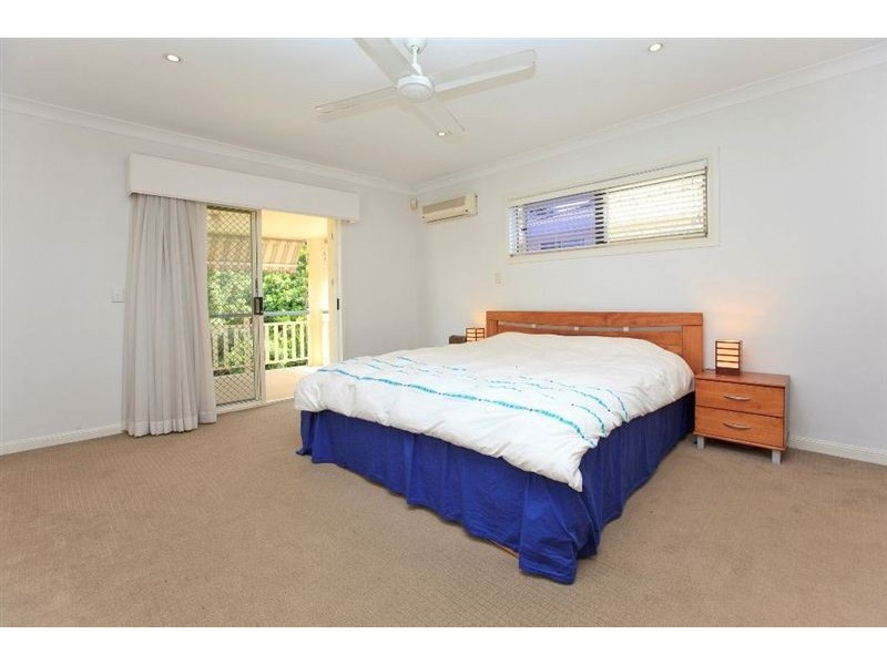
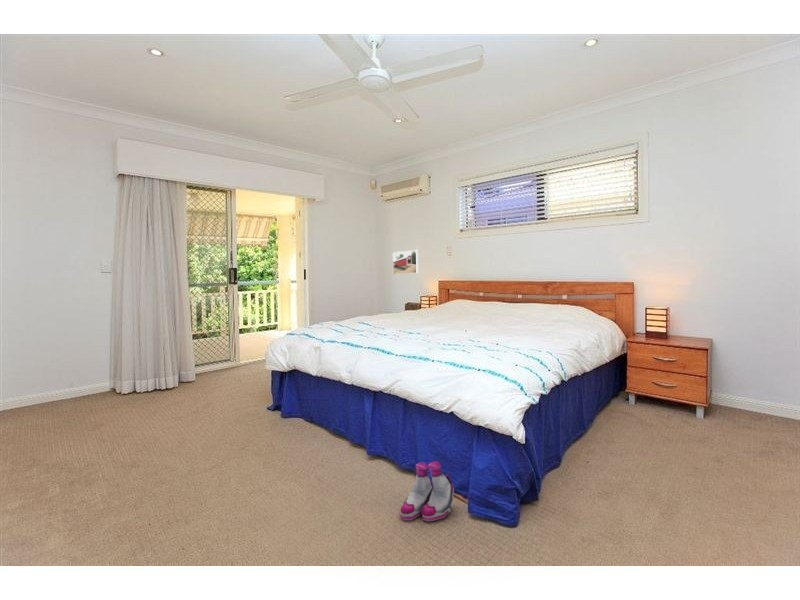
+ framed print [392,249,419,275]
+ boots [400,460,455,522]
